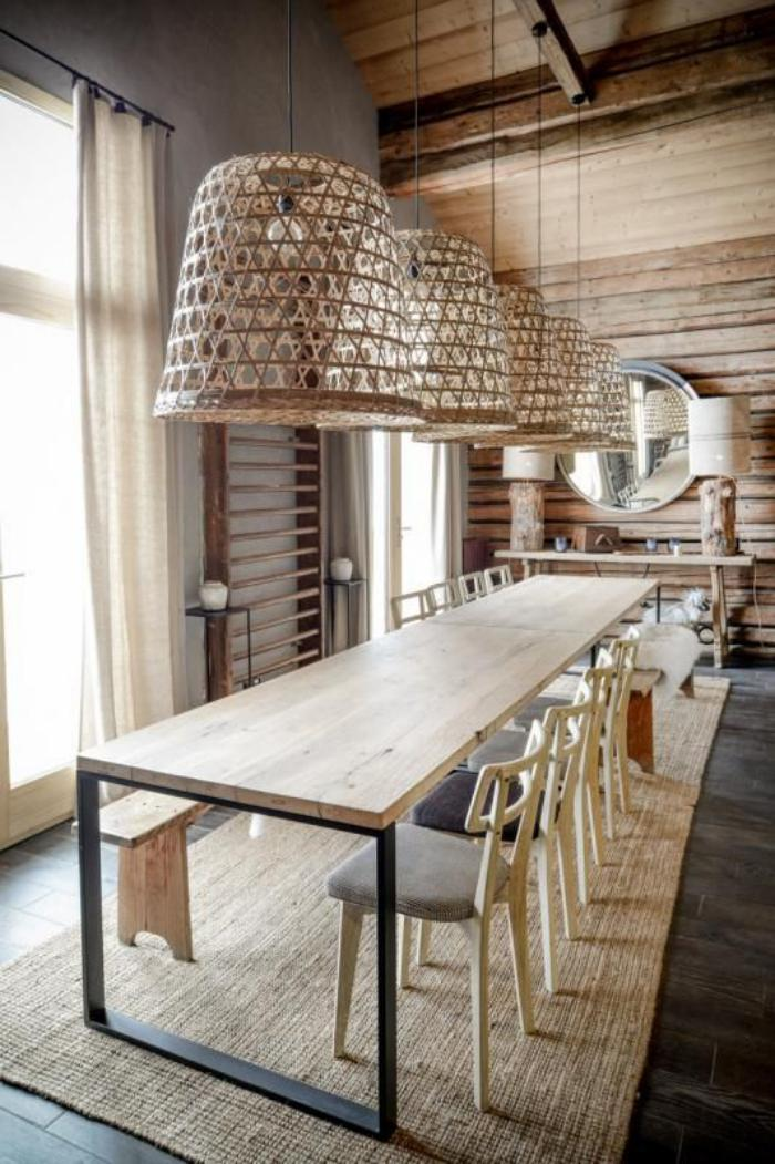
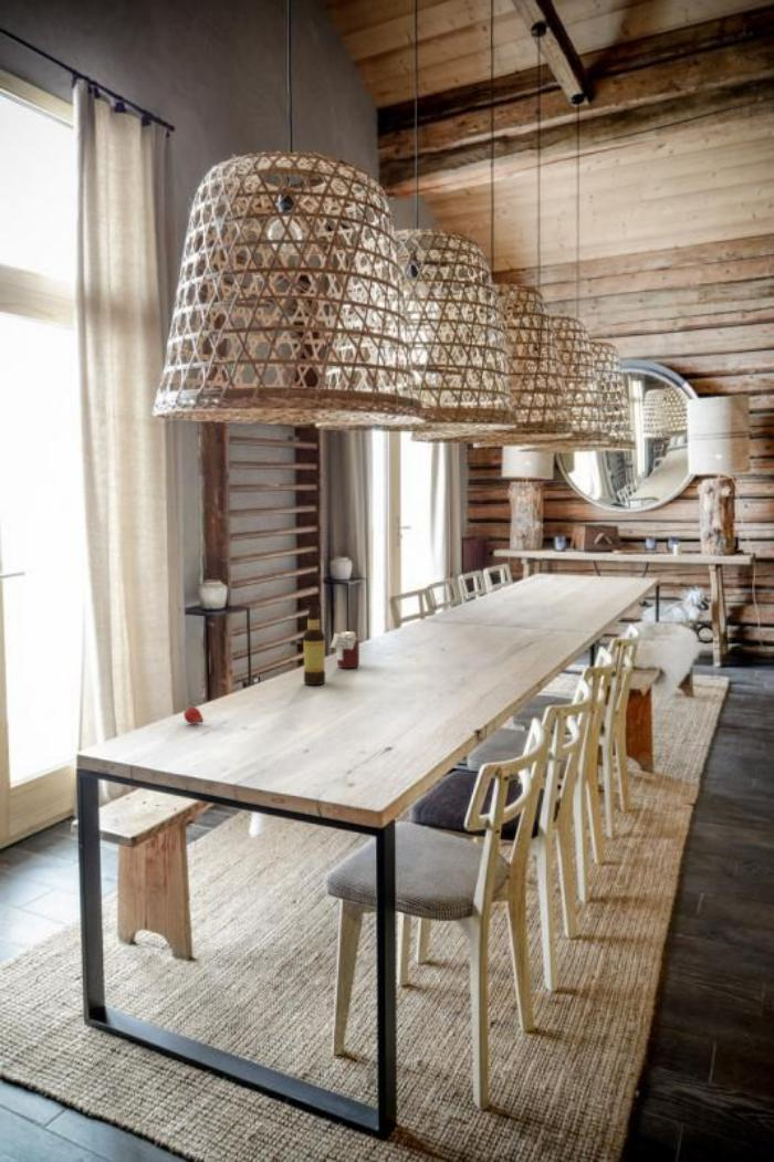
+ jar [328,630,360,669]
+ fruit [182,705,205,725]
+ bottle [302,604,327,687]
